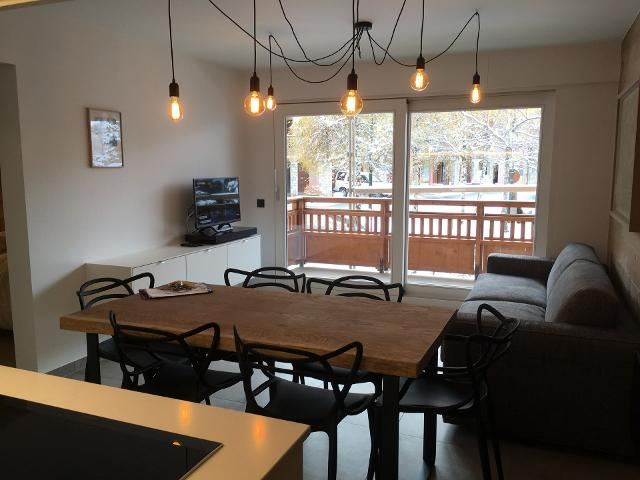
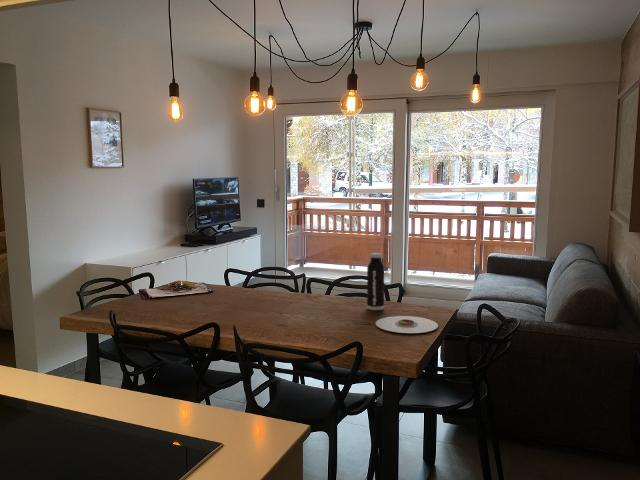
+ plate [375,315,439,334]
+ water bottle [366,252,385,311]
